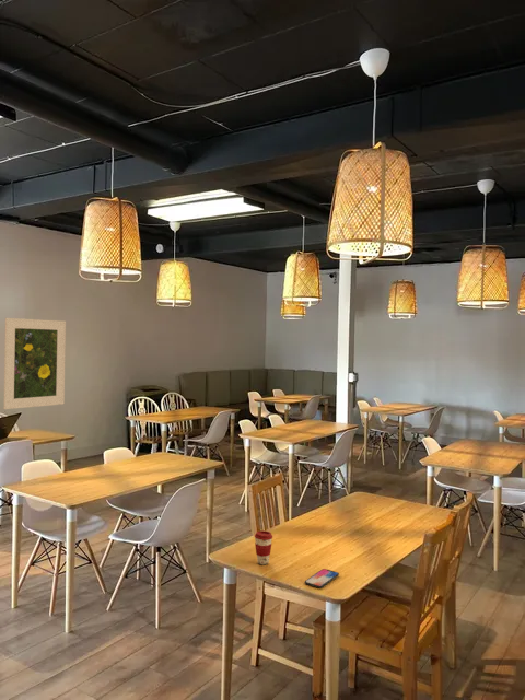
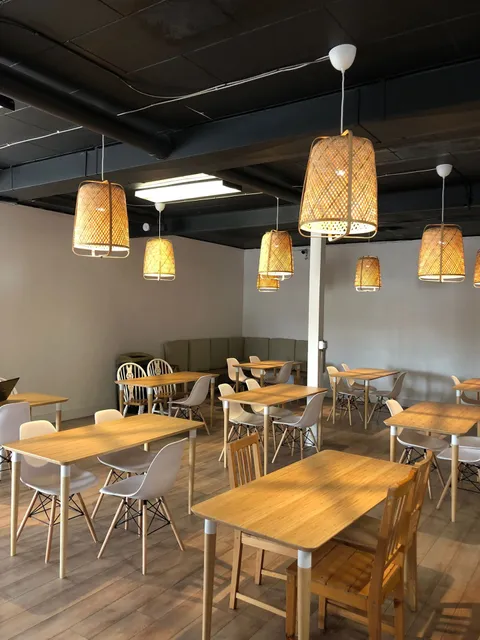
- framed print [2,317,67,410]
- coffee cup [254,529,273,565]
- smartphone [304,568,340,590]
